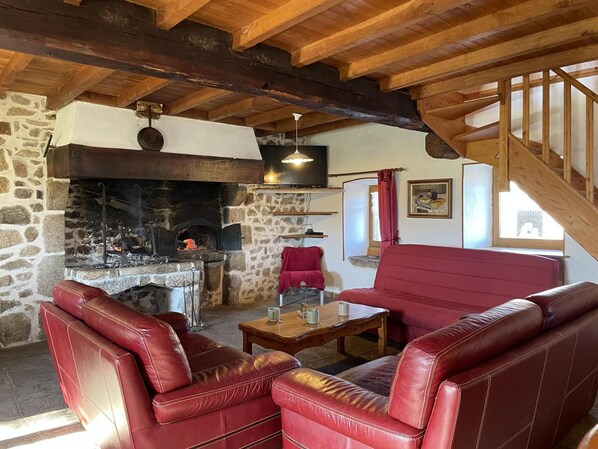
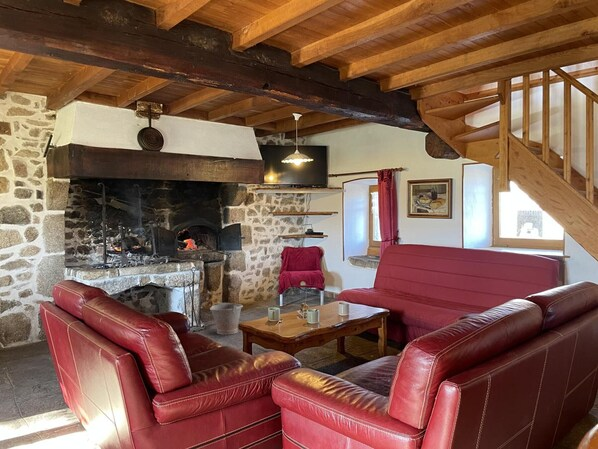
+ bucket [209,300,244,336]
